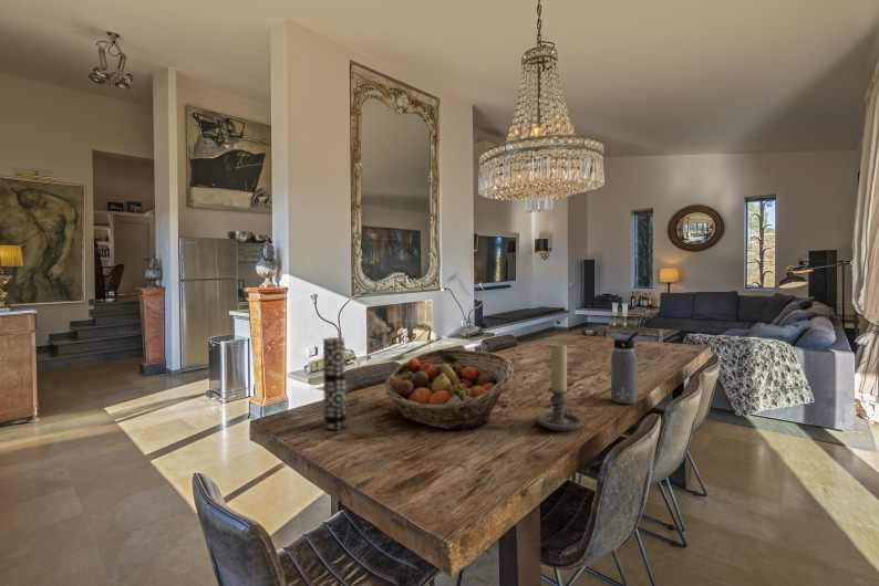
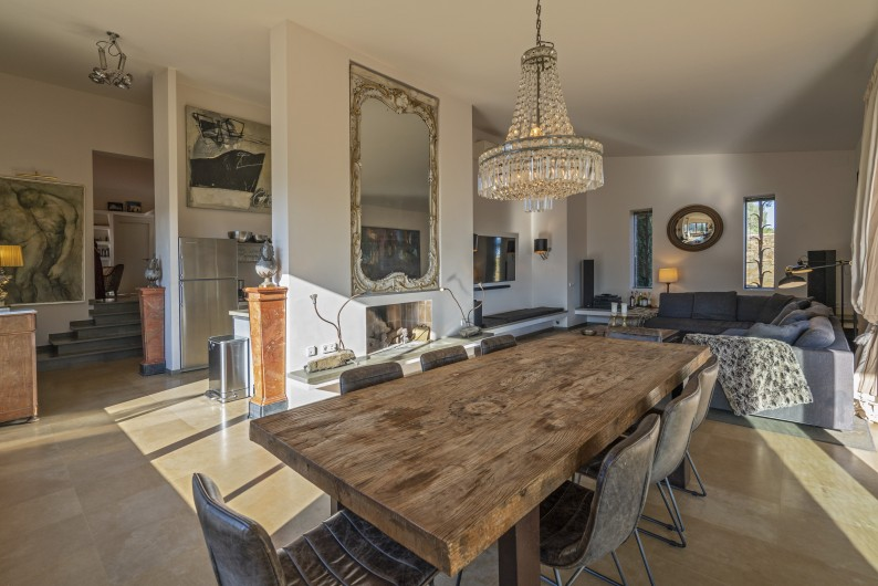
- water bottle [610,329,640,405]
- fruit basket [383,348,515,430]
- candle holder [535,343,583,432]
- vase [322,336,347,431]
